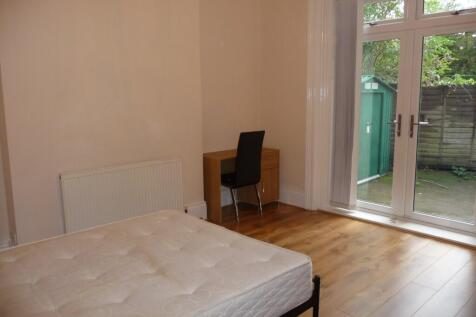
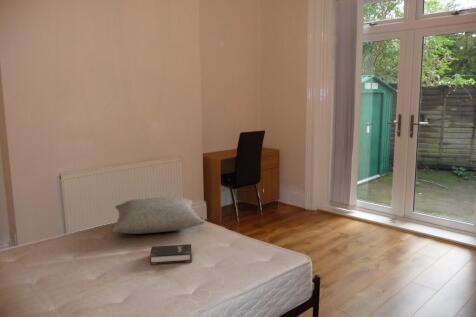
+ hardback book [149,243,193,266]
+ pillow [110,196,206,235]
